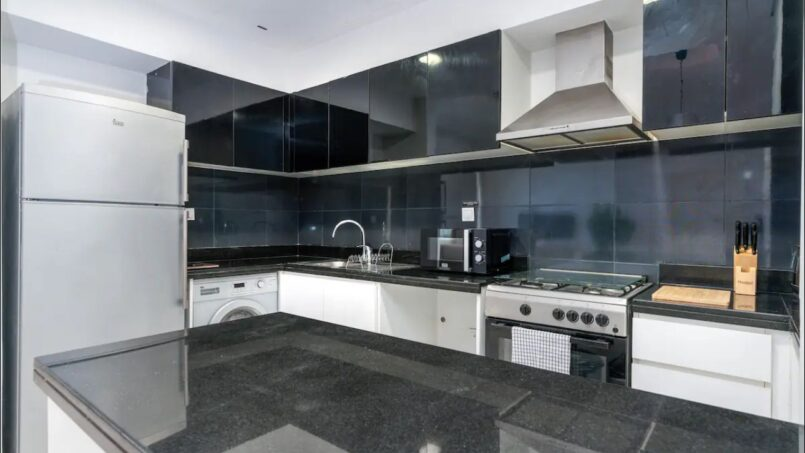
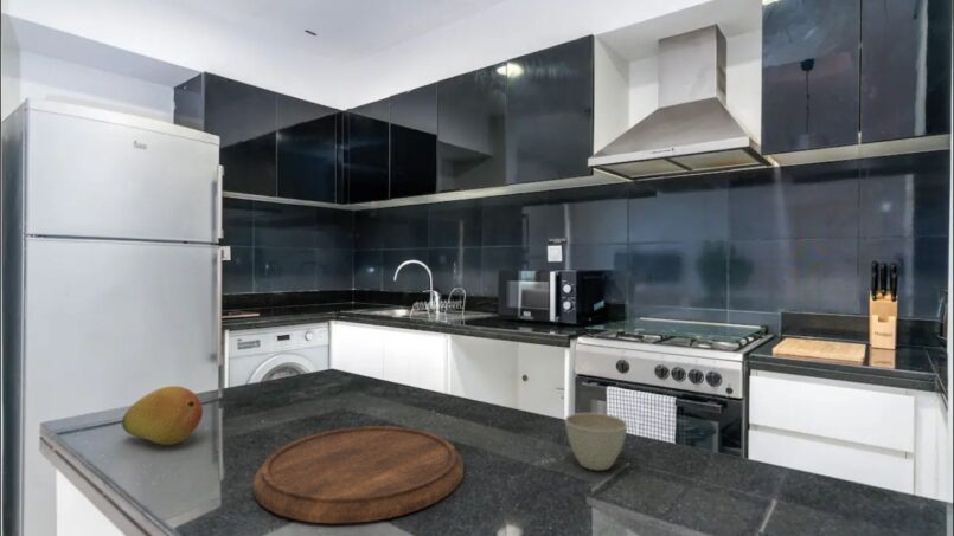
+ flower pot [564,412,629,471]
+ fruit [121,385,204,446]
+ cutting board [252,425,465,524]
